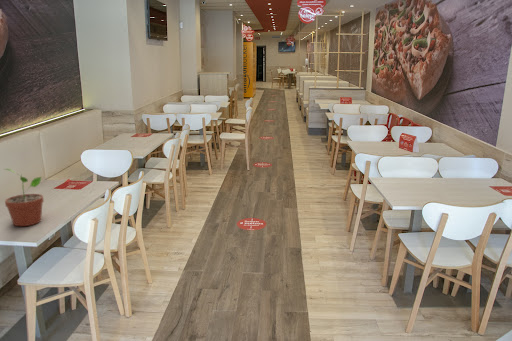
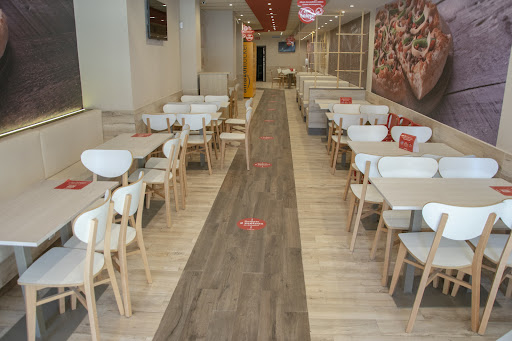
- potted plant [4,168,45,227]
